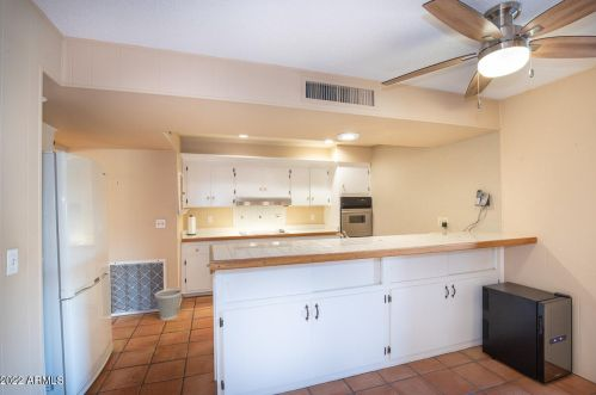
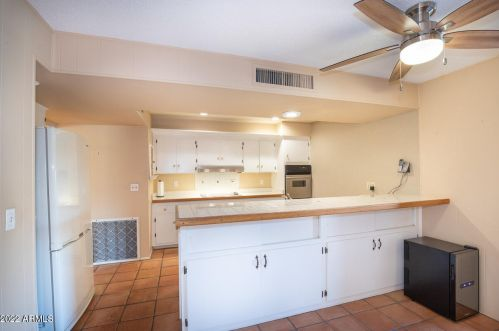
- wastebasket [154,288,183,321]
